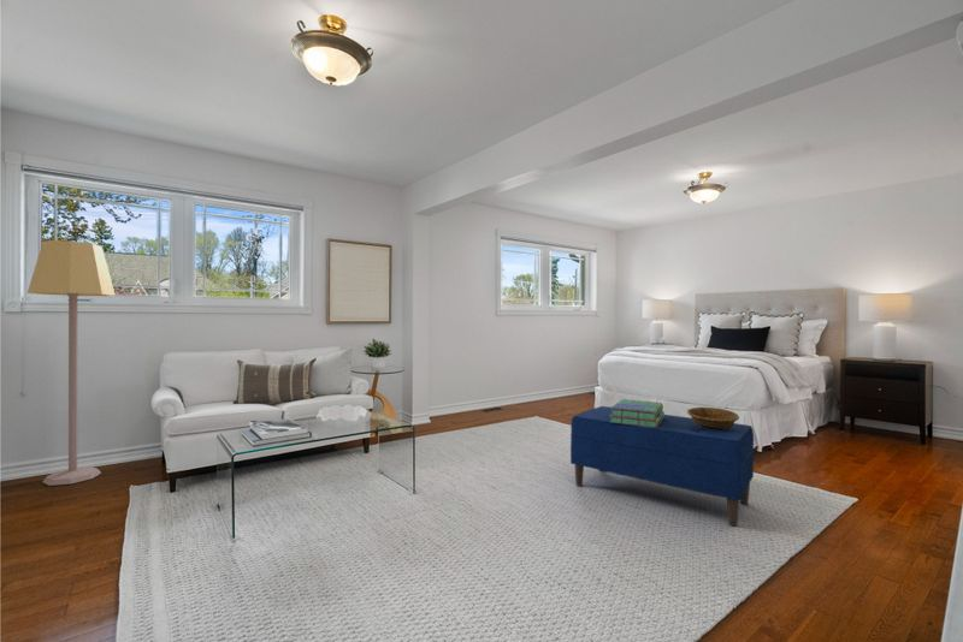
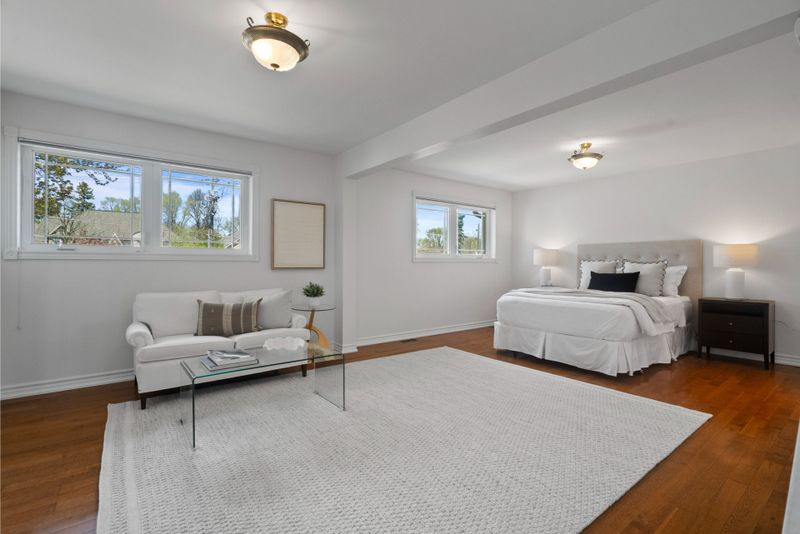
- decorative bowl [686,406,740,430]
- bench [569,405,755,527]
- stack of books [610,398,666,427]
- lamp [26,239,117,487]
